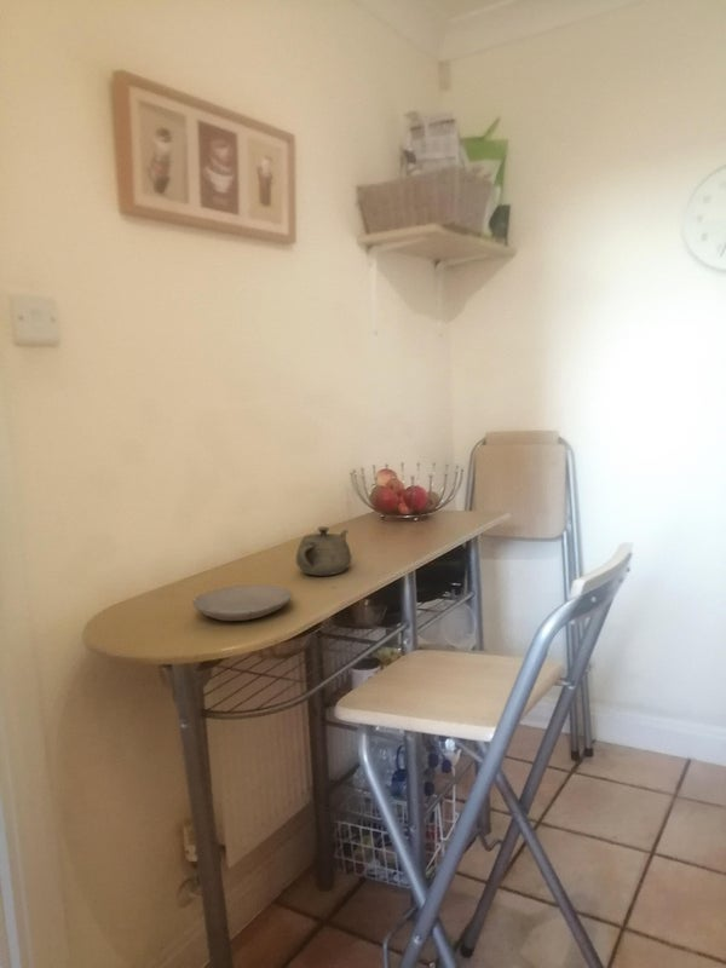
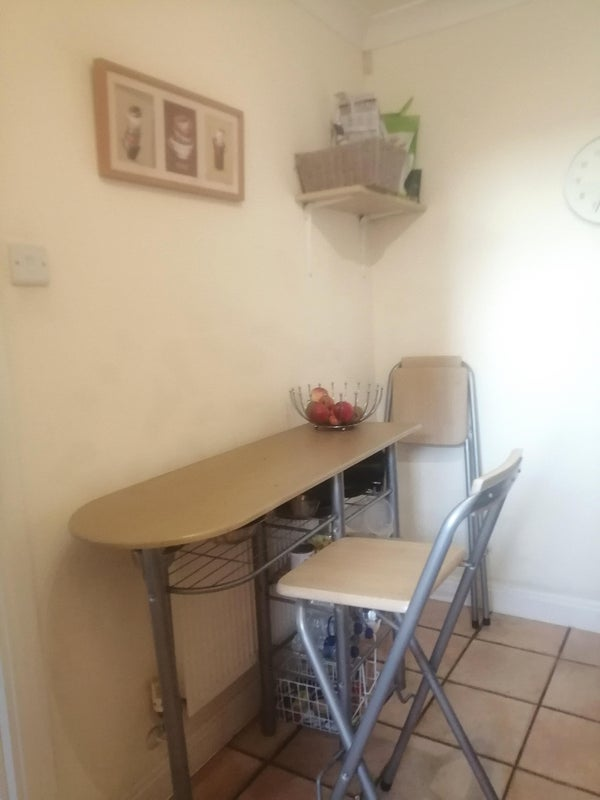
- teapot [295,525,352,576]
- plate [191,584,294,622]
